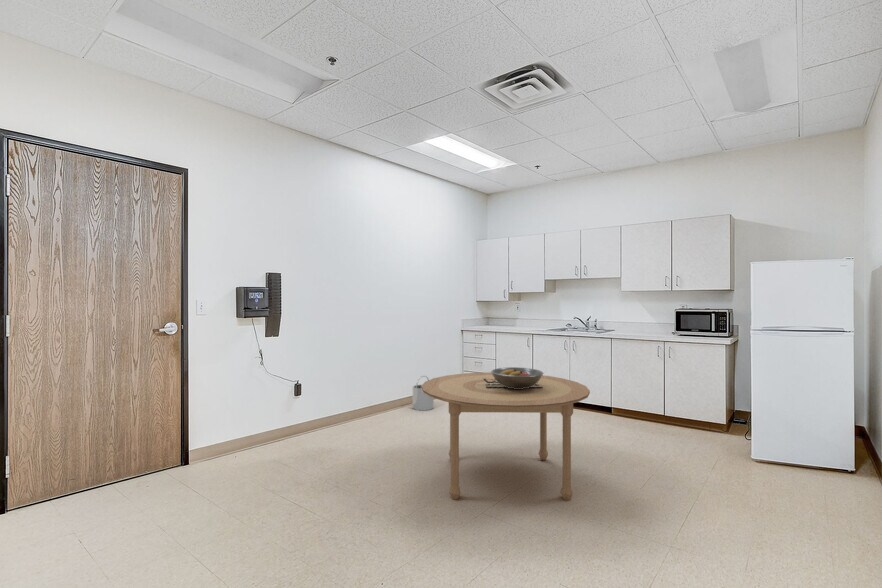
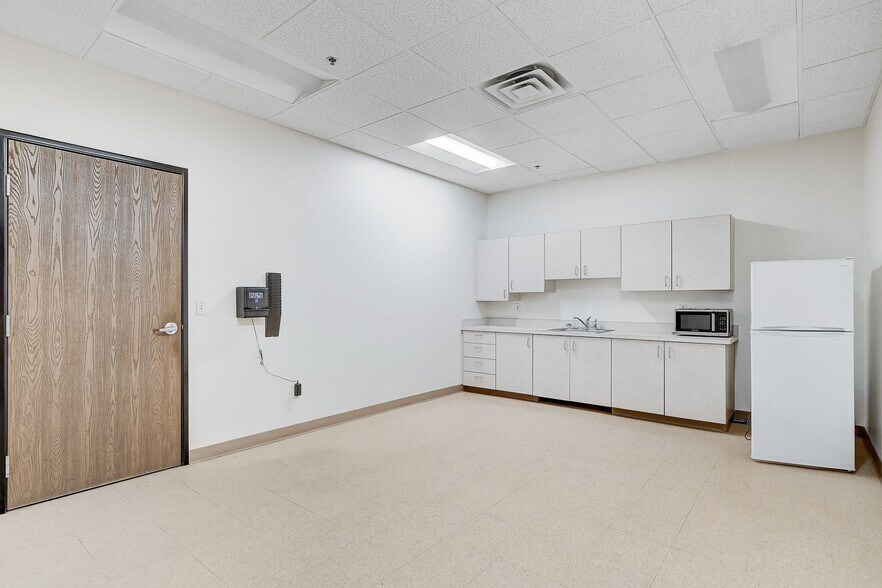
- bucket [412,375,435,412]
- fruit bowl [490,366,544,389]
- dining table [421,371,591,501]
